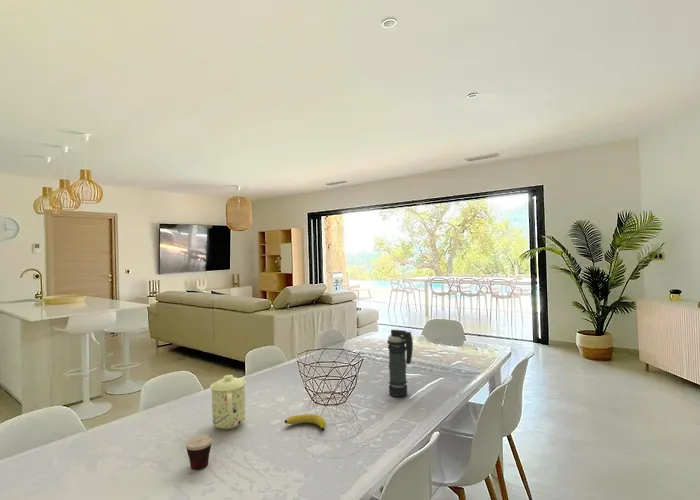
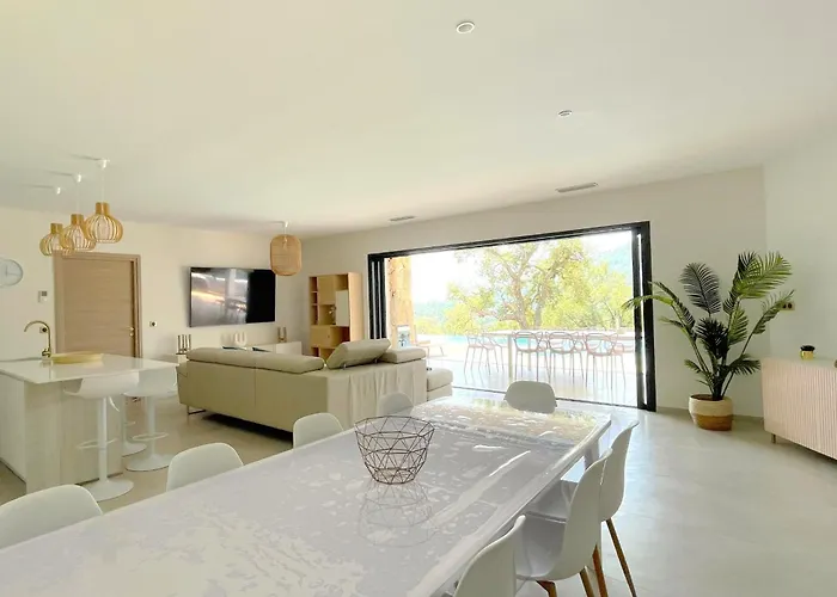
- fruit [284,413,327,432]
- smoke grenade [386,329,414,398]
- cup [185,414,229,470]
- mug [209,374,247,430]
